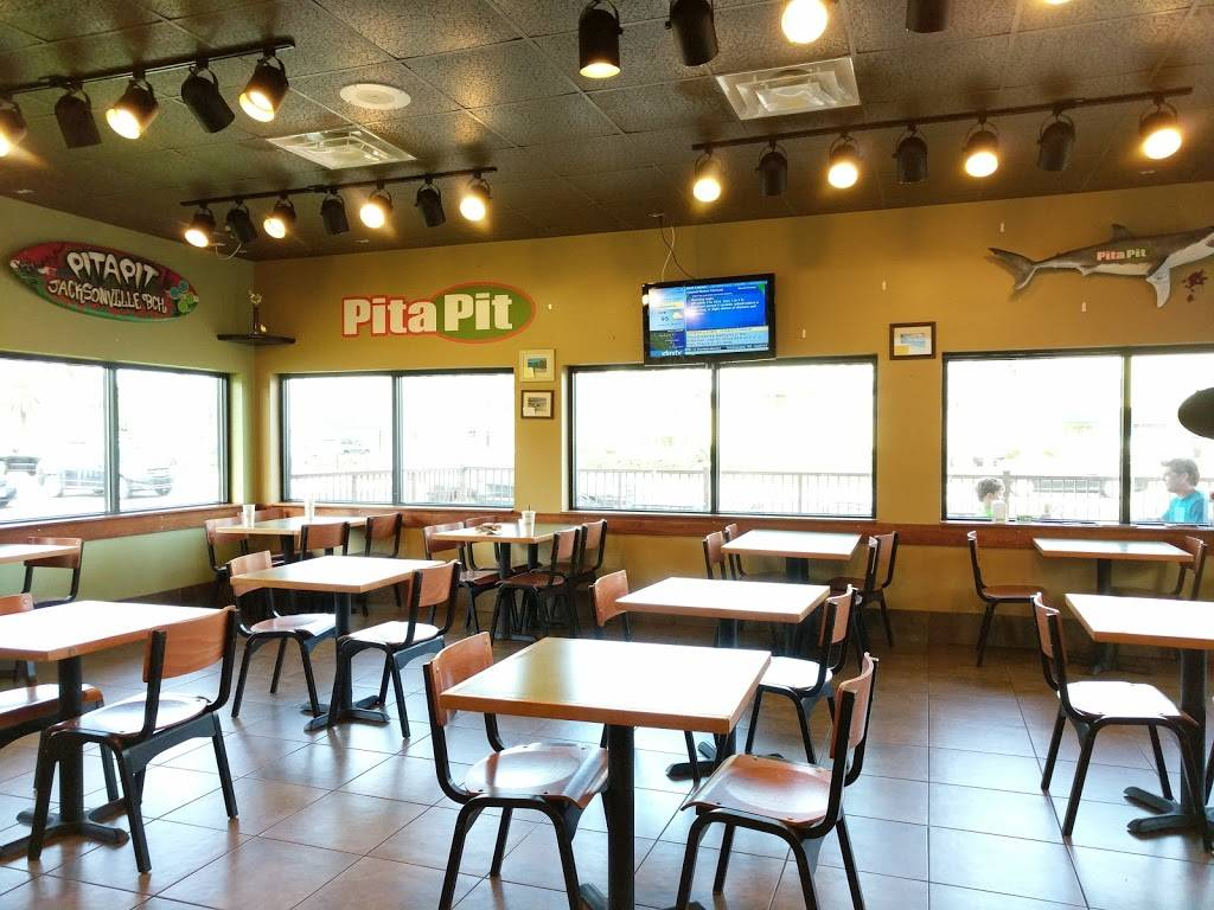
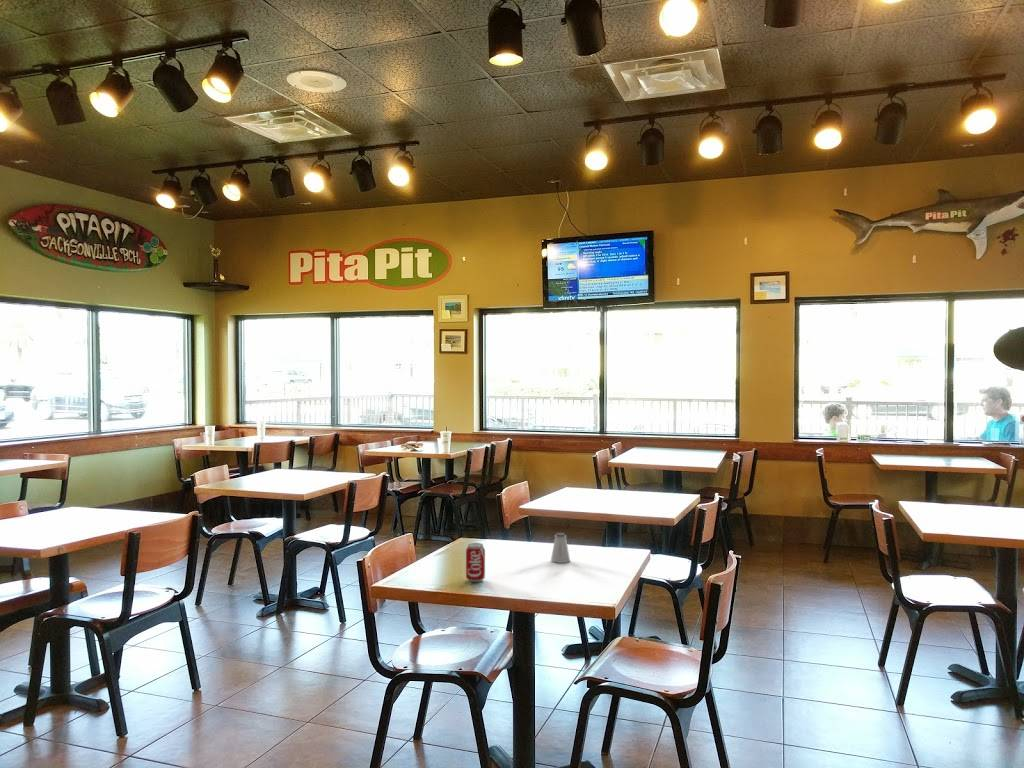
+ saltshaker [550,532,571,564]
+ beverage can [465,542,486,583]
